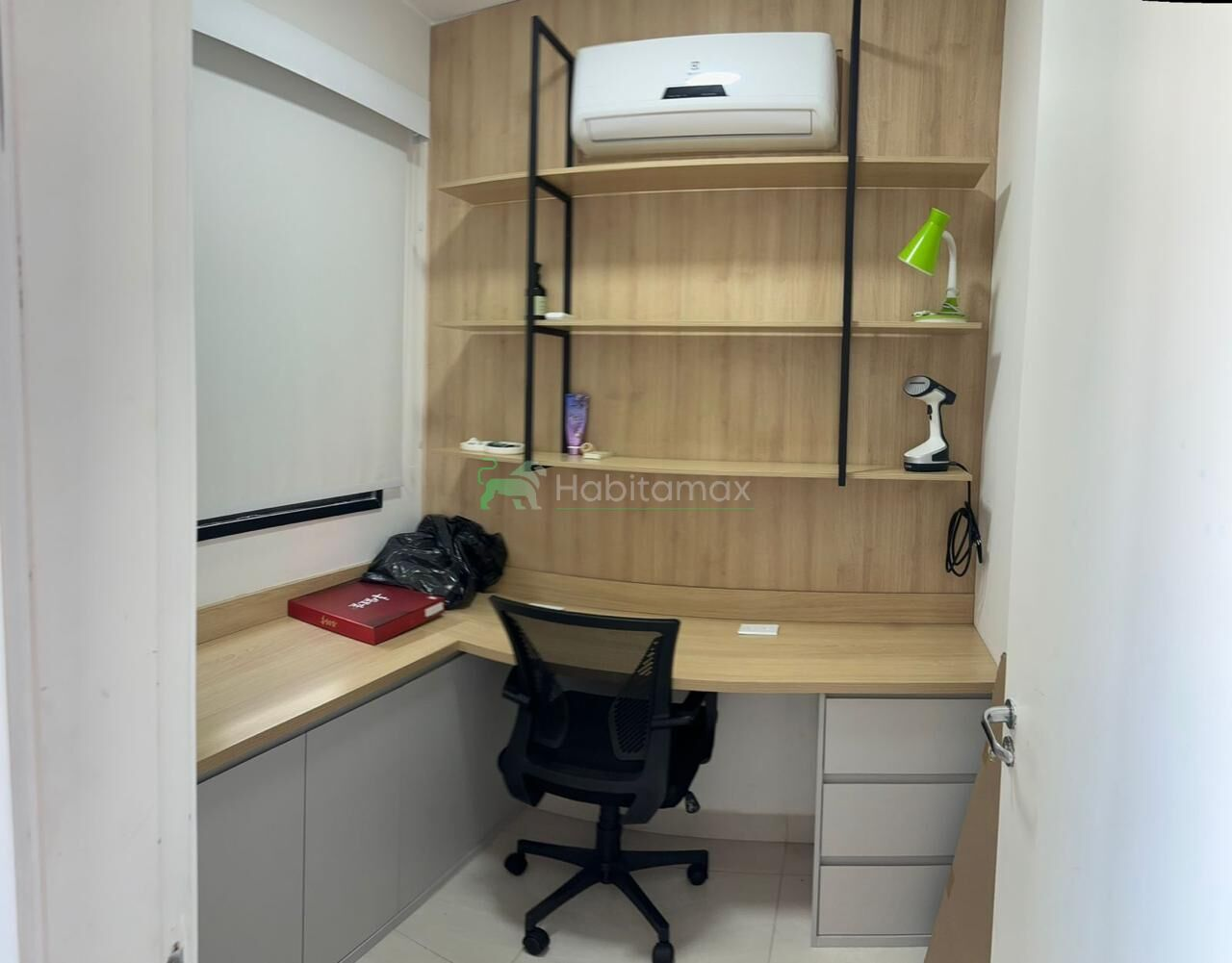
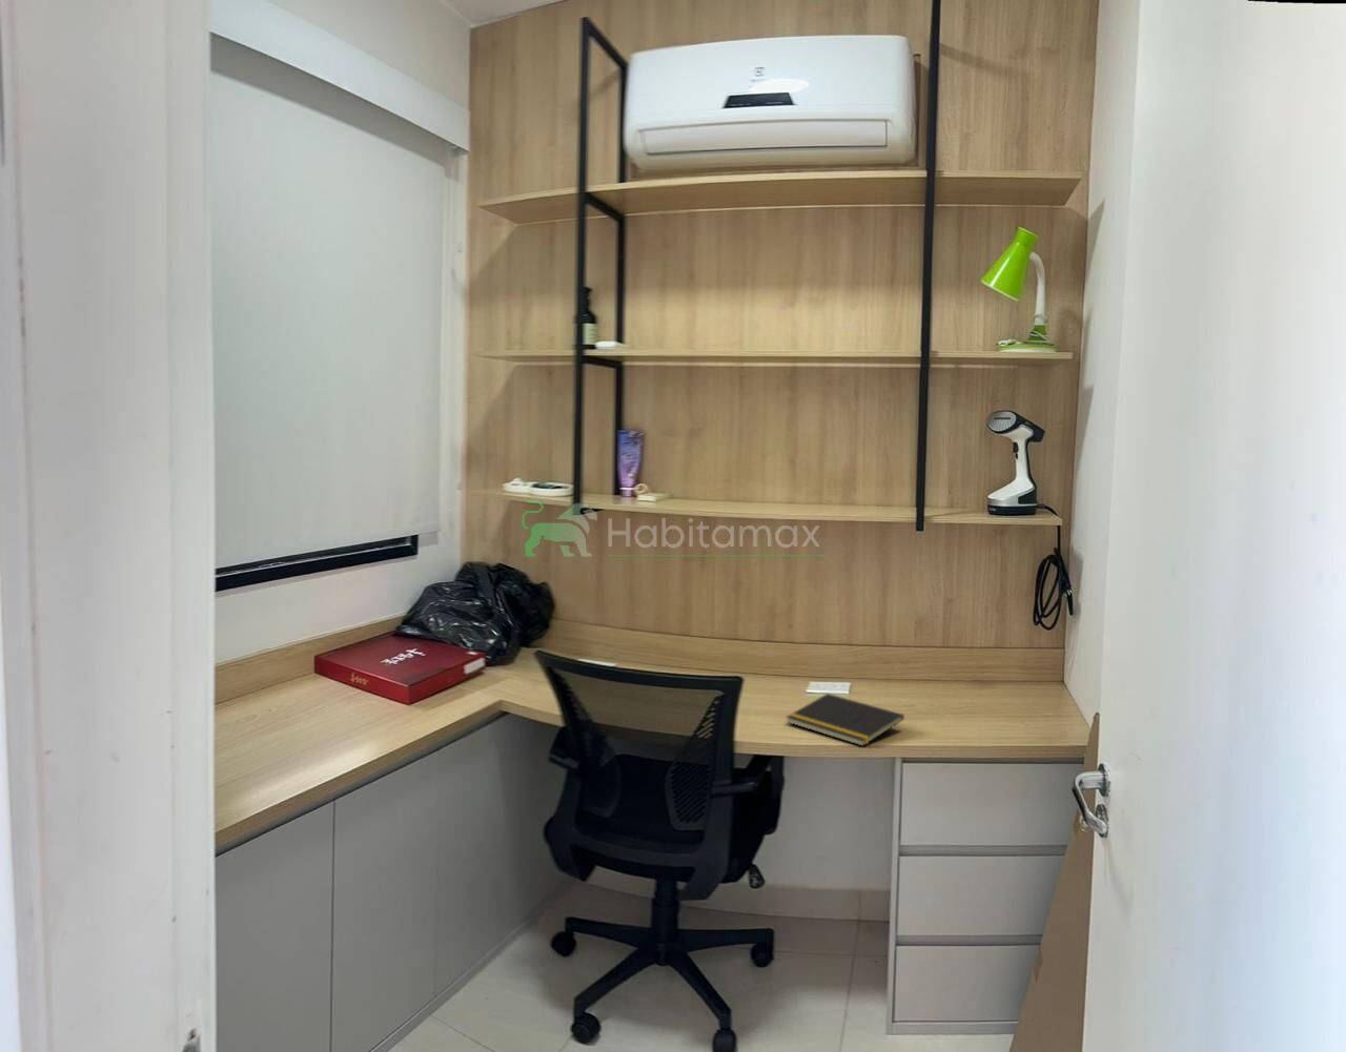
+ notepad [784,693,906,747]
